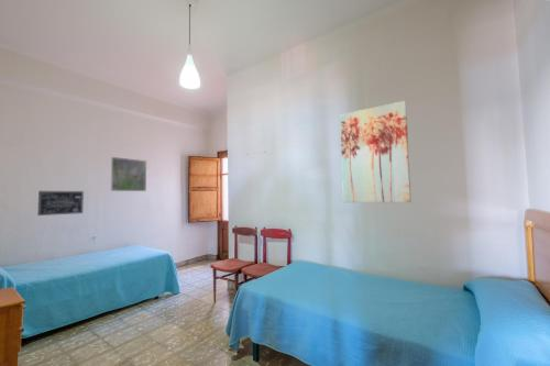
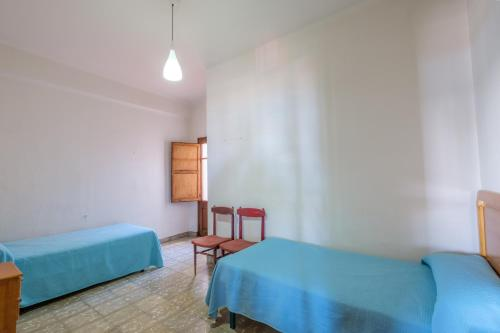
- wall art [339,100,413,203]
- wall art [36,190,85,217]
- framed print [110,156,147,192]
